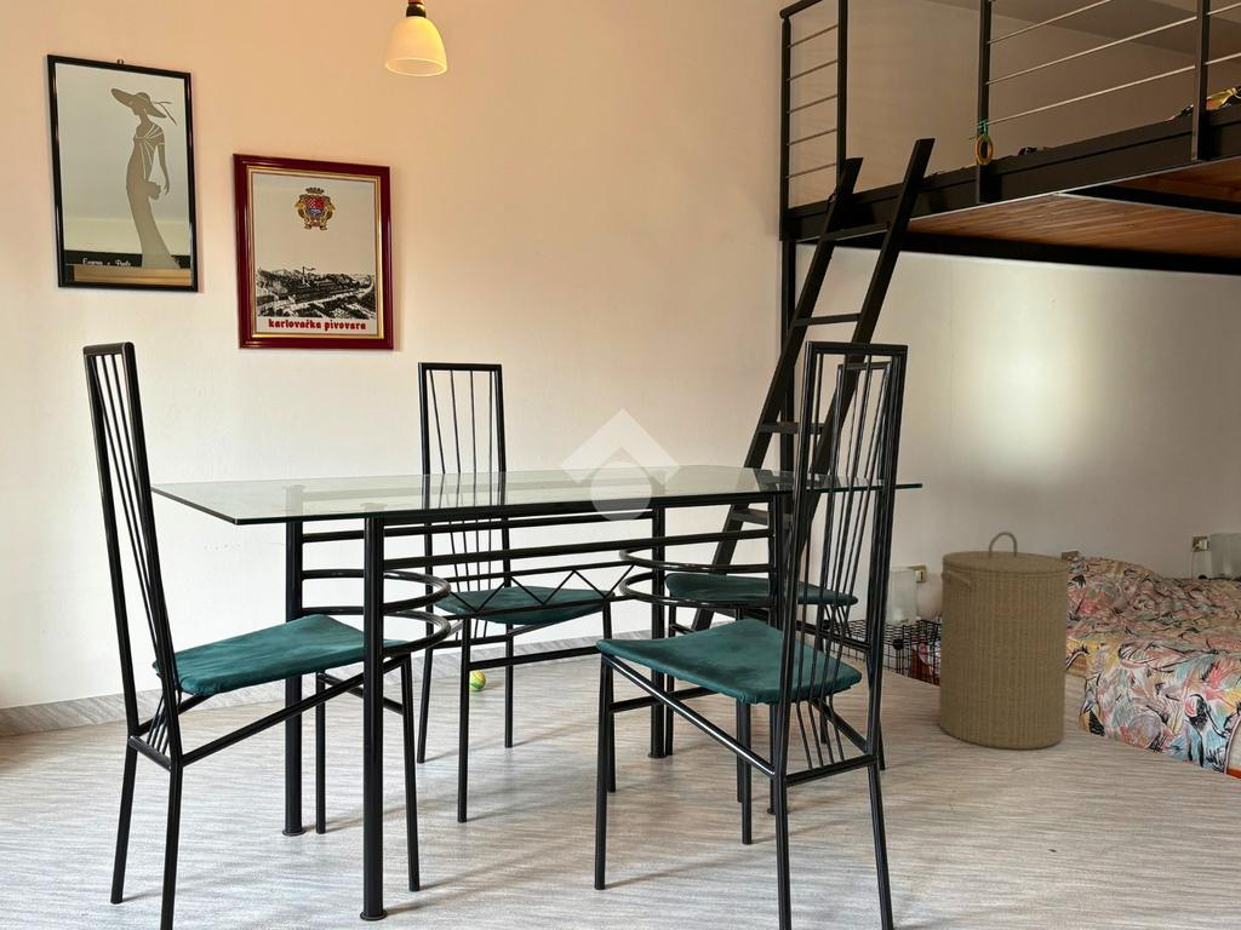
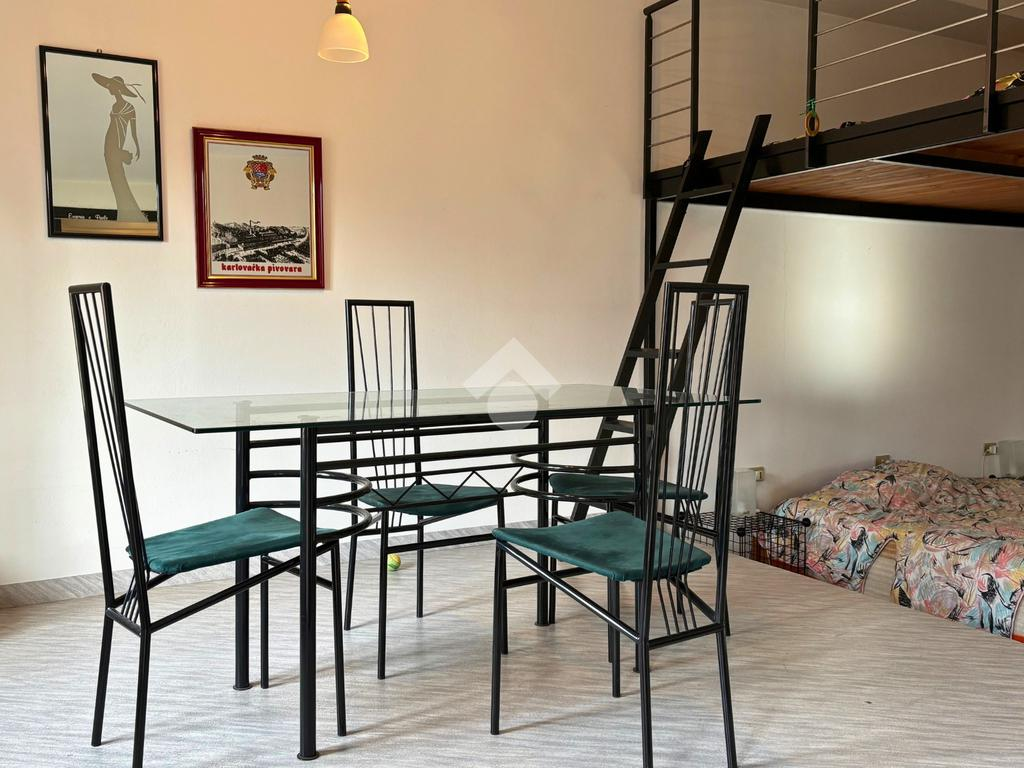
- laundry hamper [938,530,1071,751]
